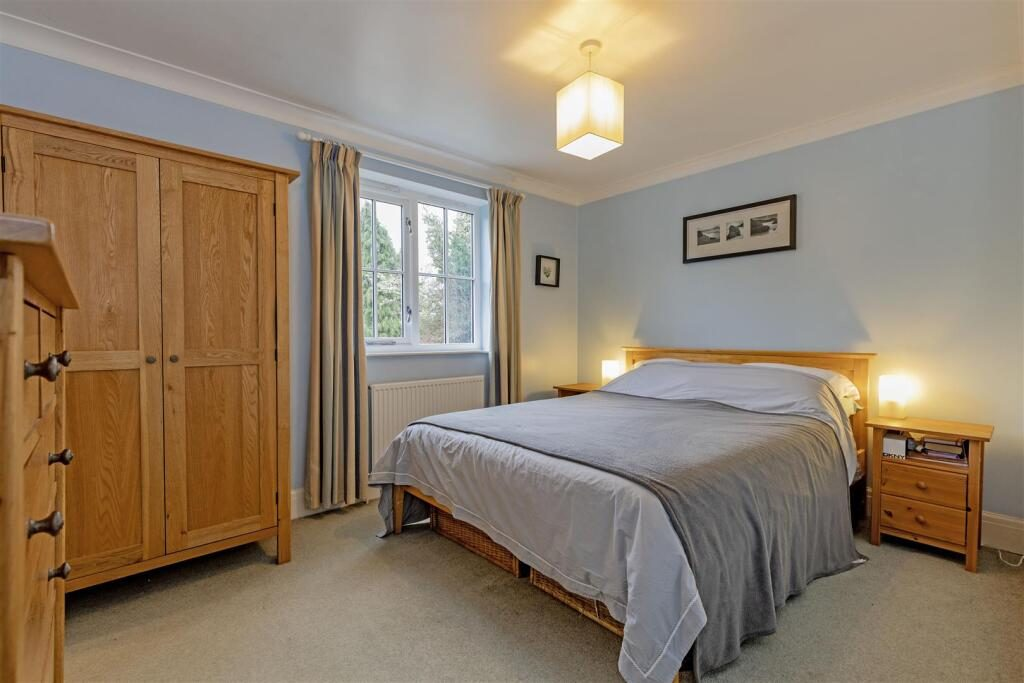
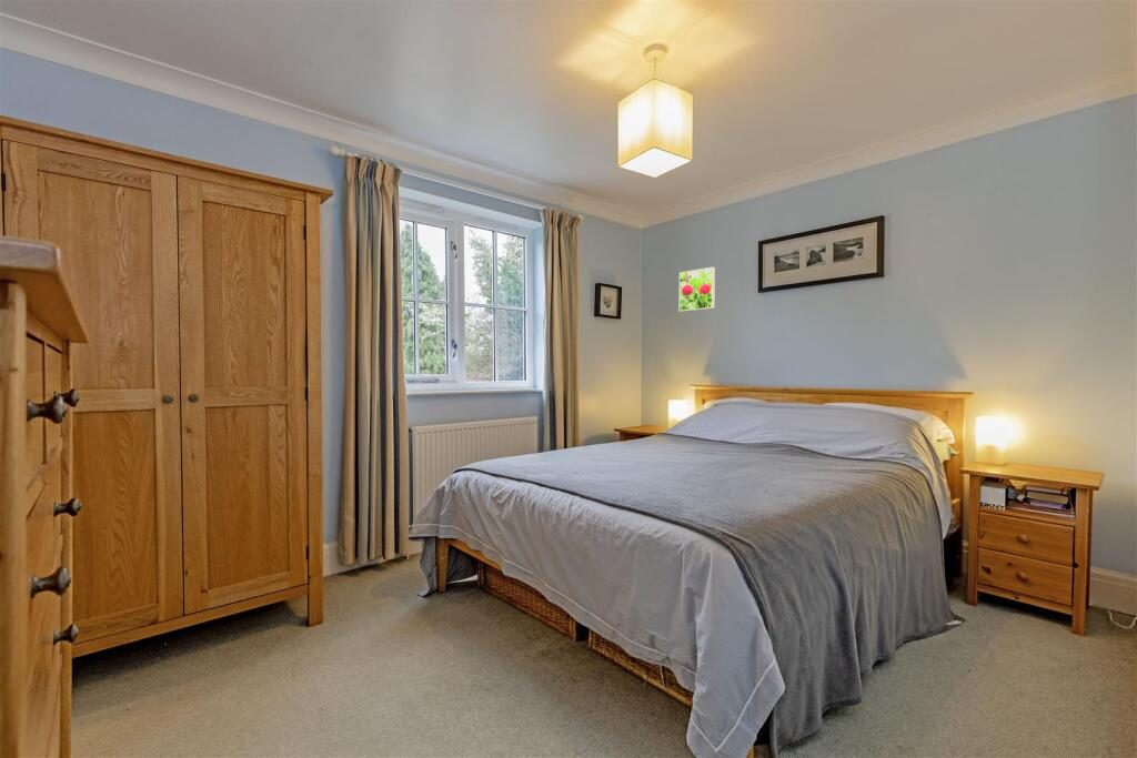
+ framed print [678,266,716,313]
